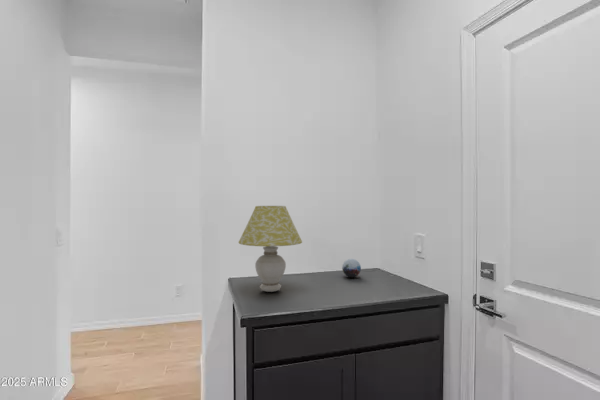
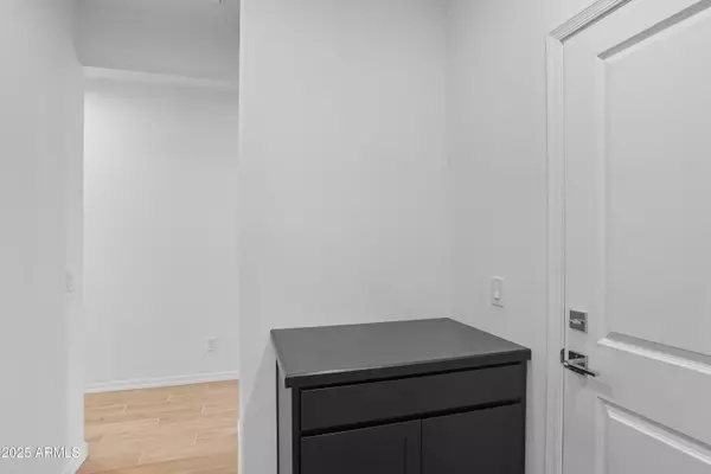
- decorative orb [341,258,362,278]
- table lamp [238,205,303,293]
